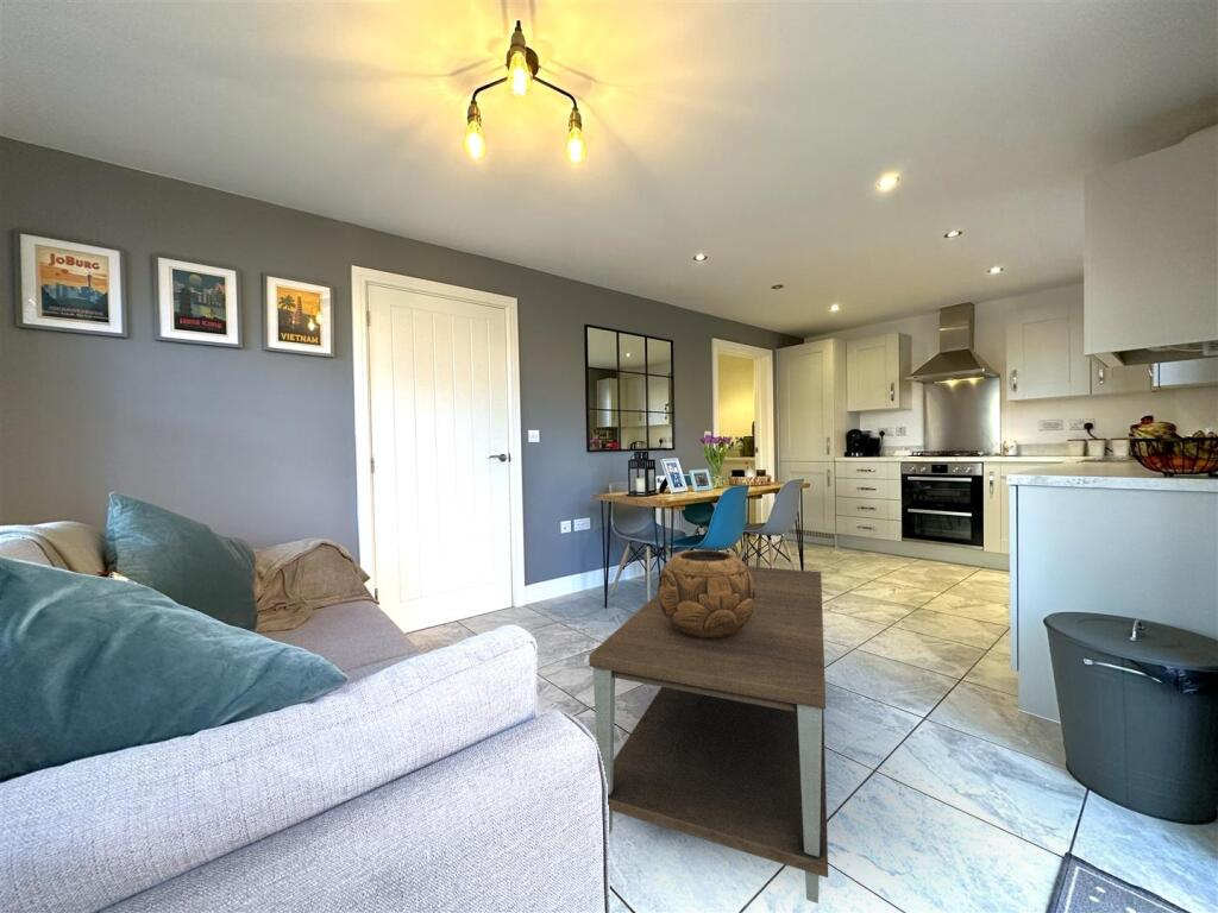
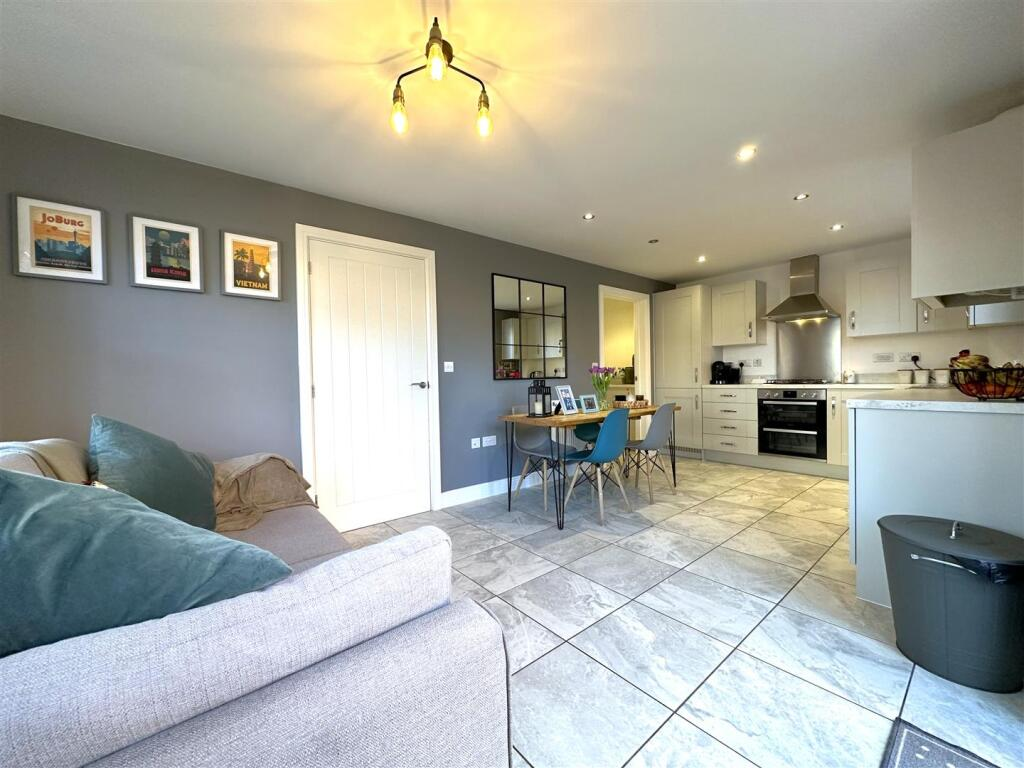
- coffee table [588,565,829,905]
- decorative bowl [657,549,755,640]
